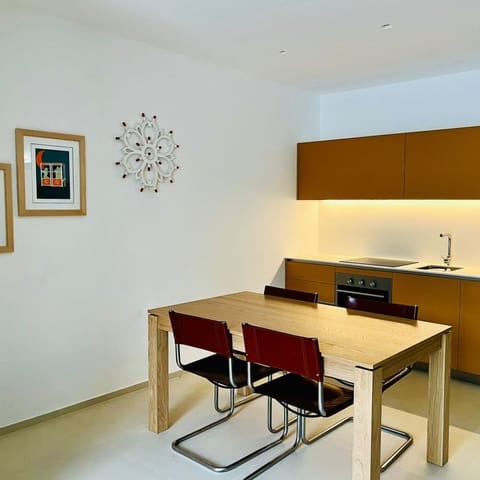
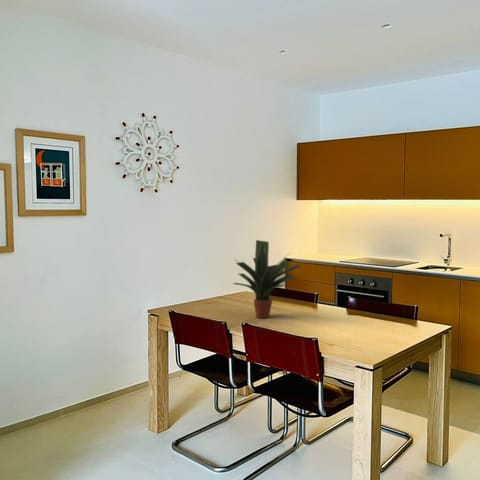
+ potted plant [232,239,301,319]
